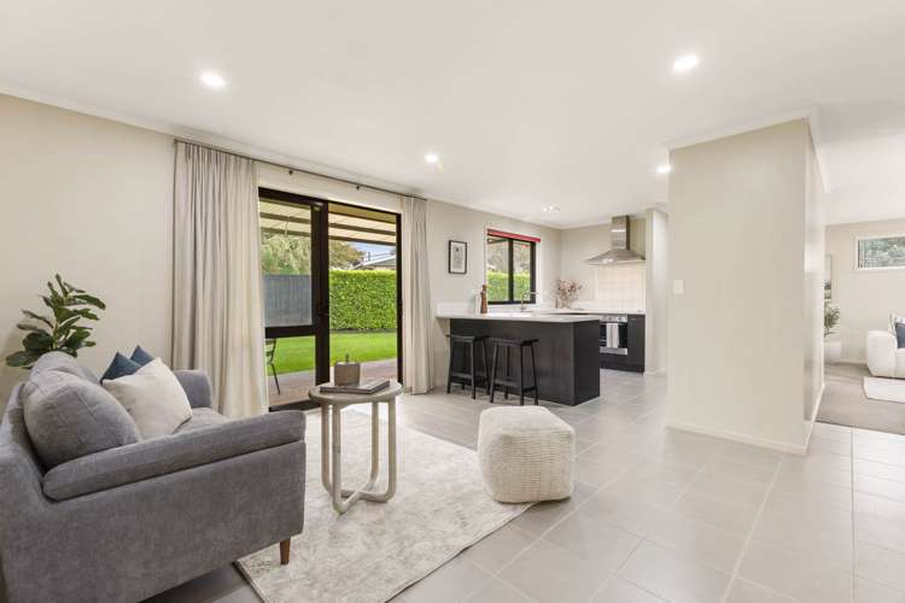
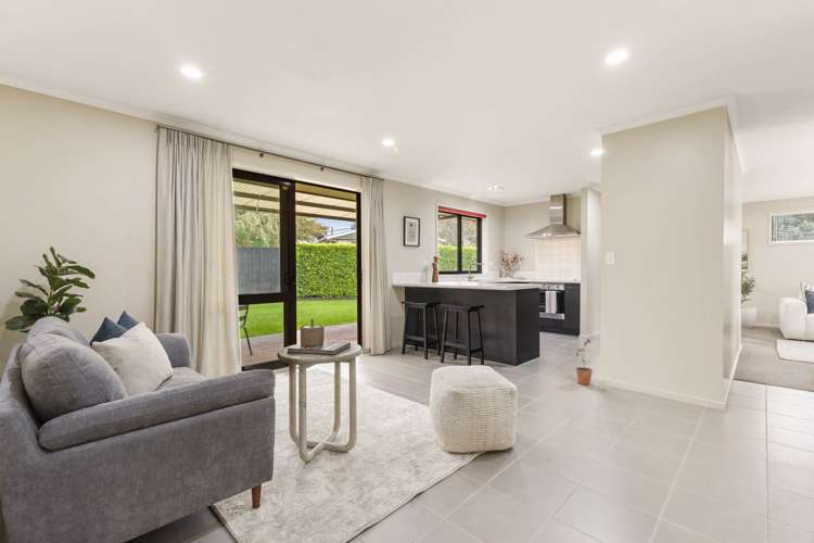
+ potted plant [574,338,594,386]
